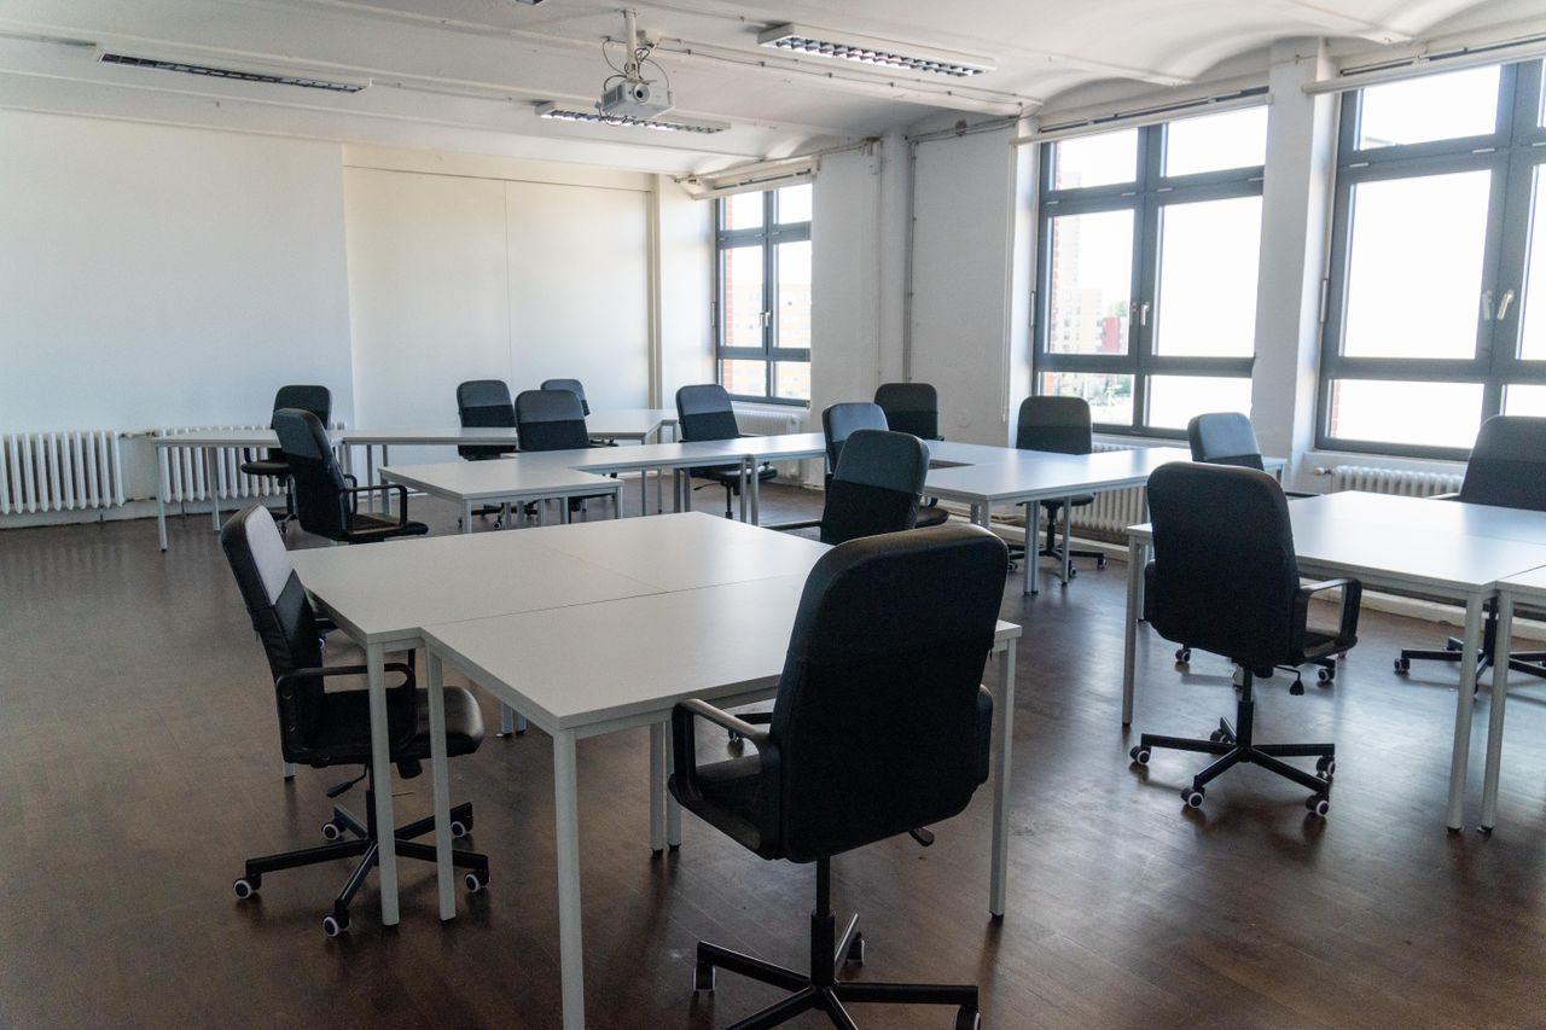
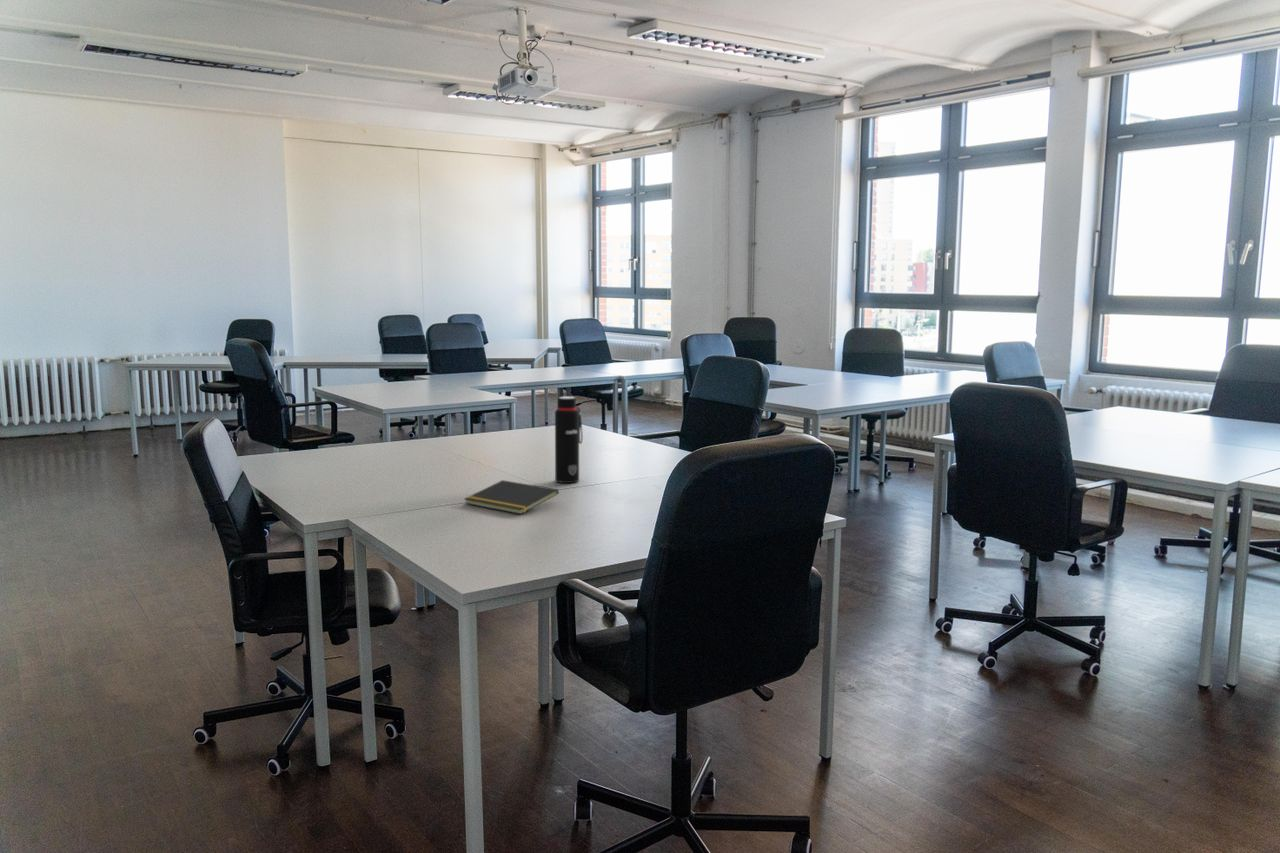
+ notepad [463,479,560,515]
+ water bottle [554,396,583,484]
